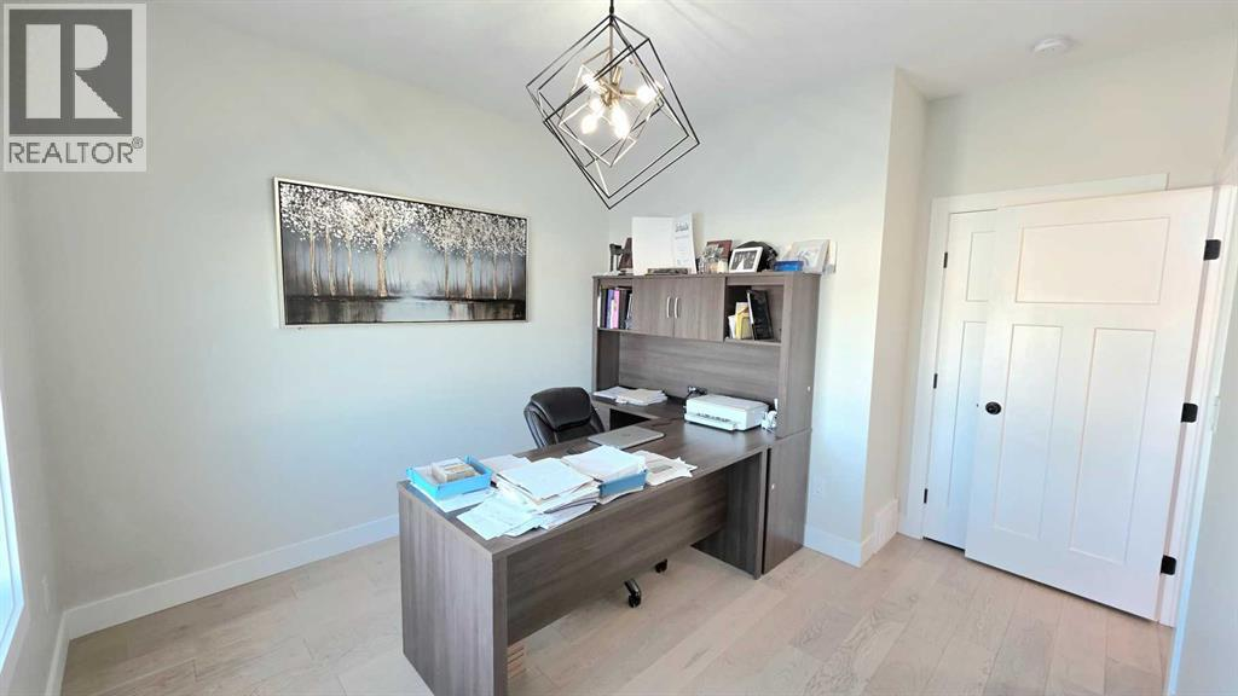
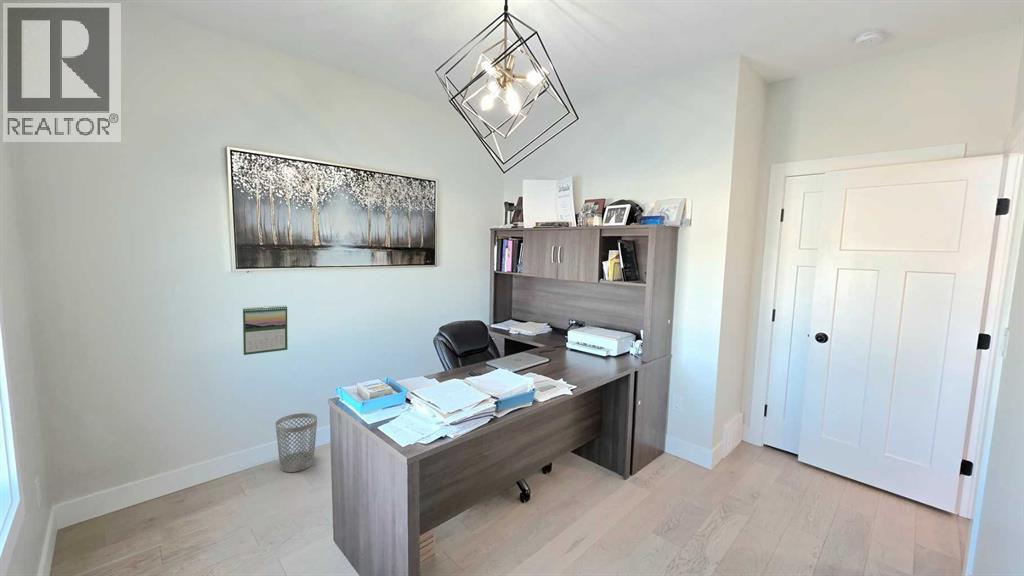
+ wastebasket [274,412,318,473]
+ calendar [242,305,288,356]
